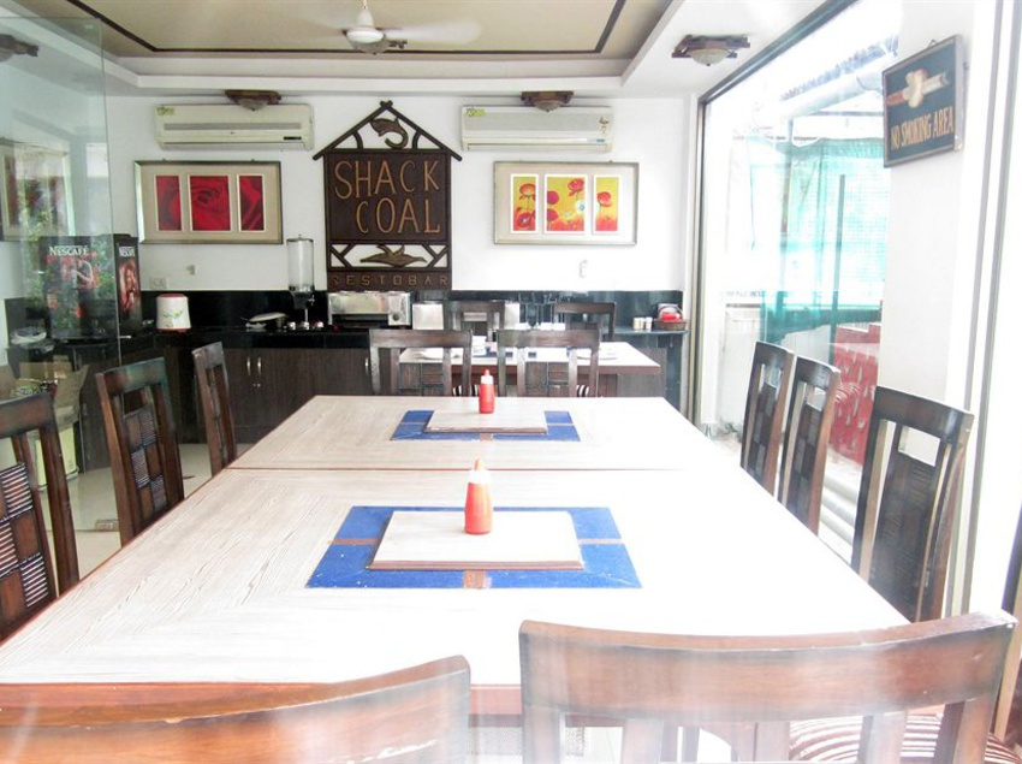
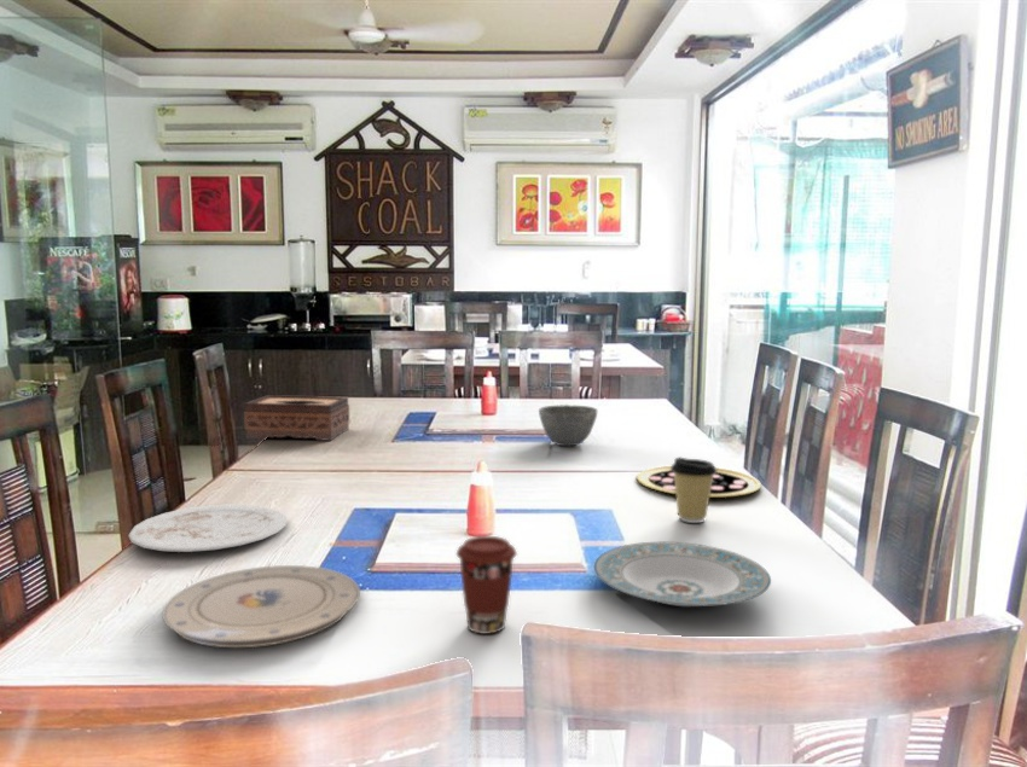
+ plate [592,541,772,608]
+ bowl [538,403,598,447]
+ plate [127,502,288,553]
+ coffee cup [671,457,716,524]
+ coffee cup [456,535,518,635]
+ plate [161,564,361,649]
+ pizza [636,465,762,499]
+ tissue box [243,394,350,442]
